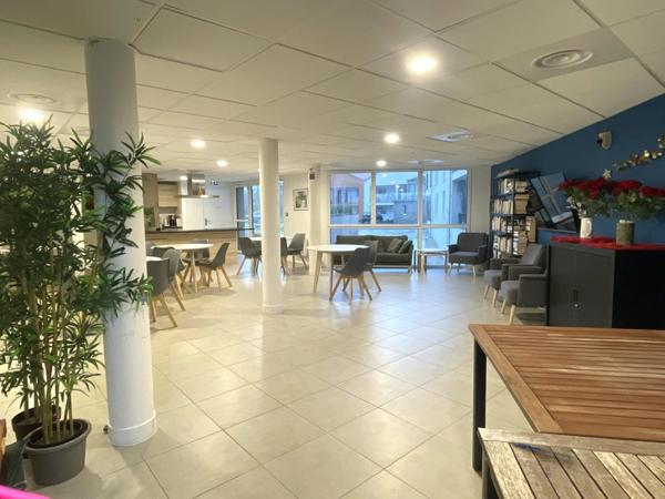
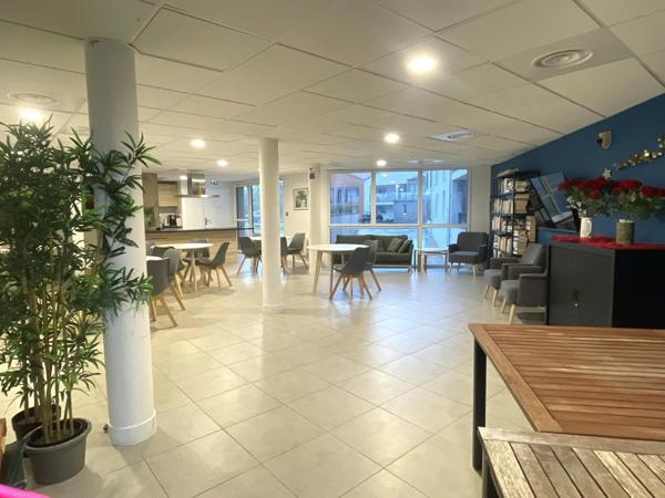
- pen [511,440,573,460]
